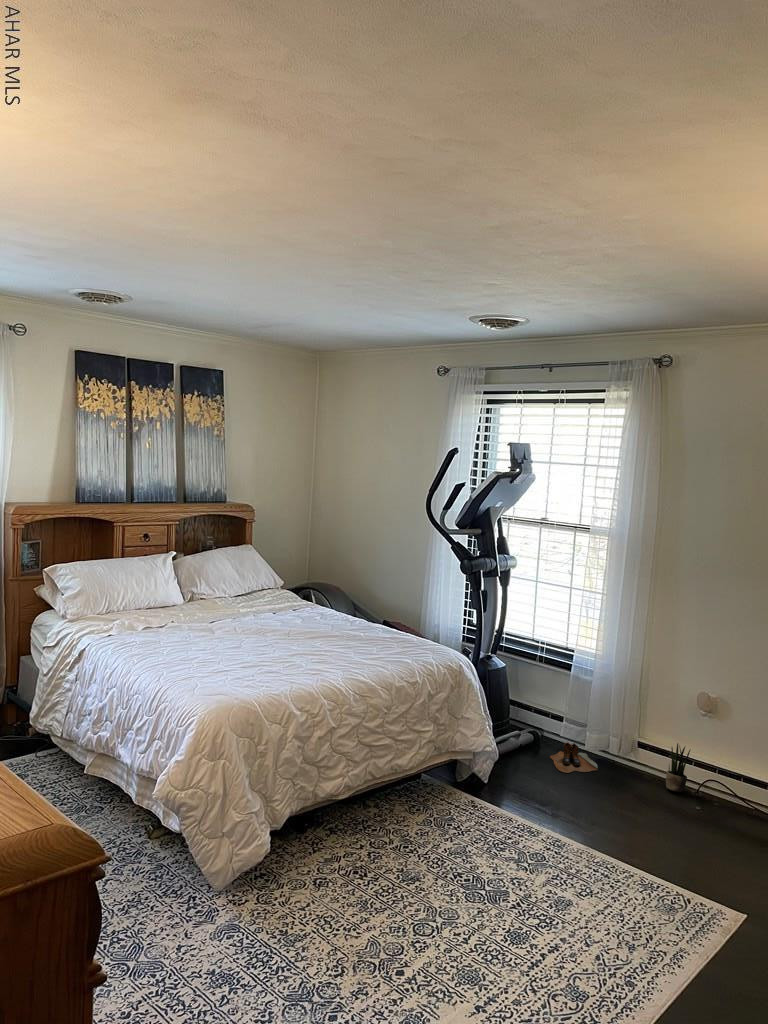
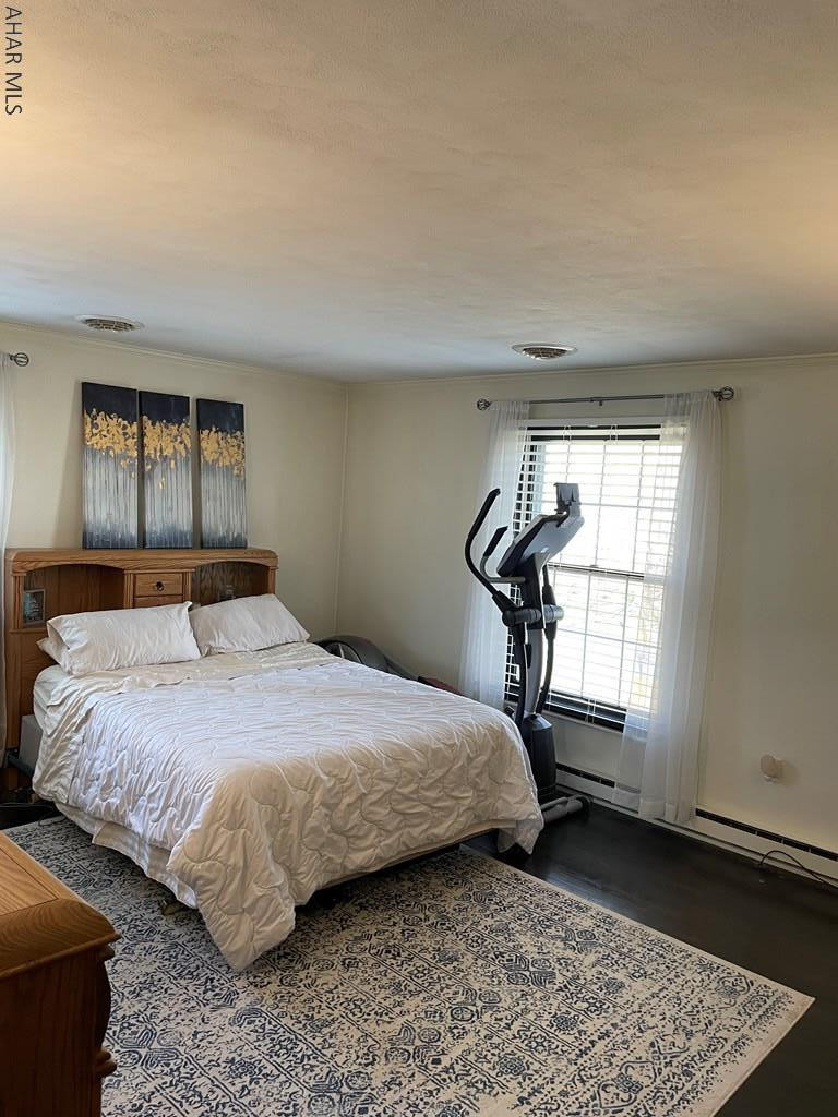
- boots [549,741,599,774]
- potted plant [665,742,692,793]
